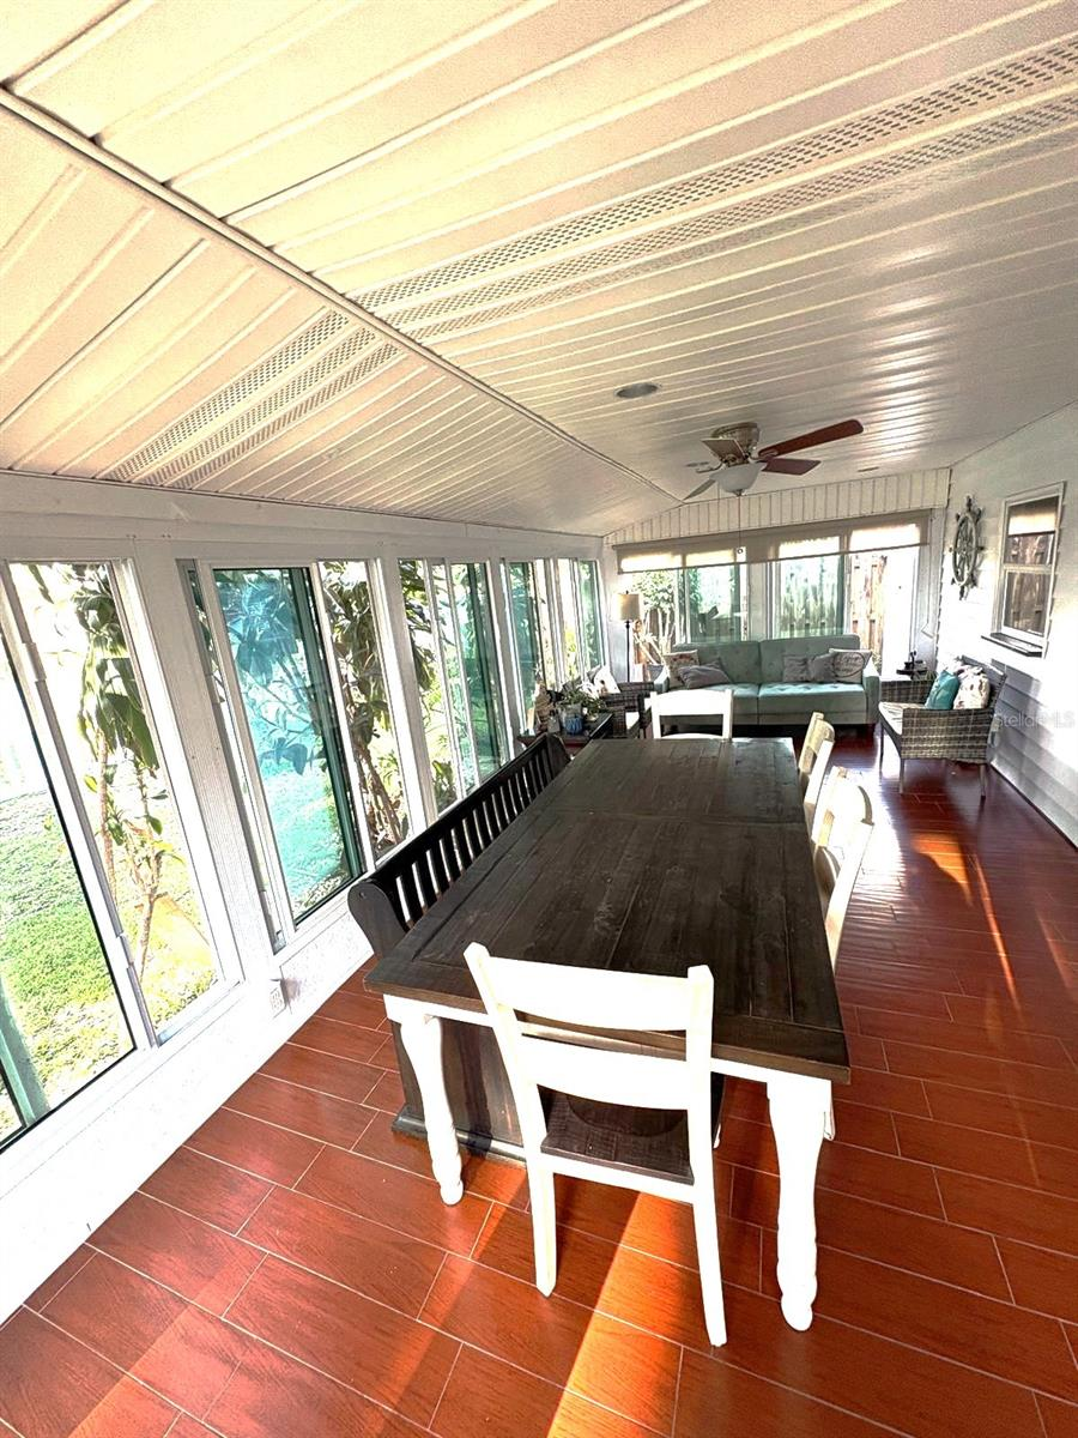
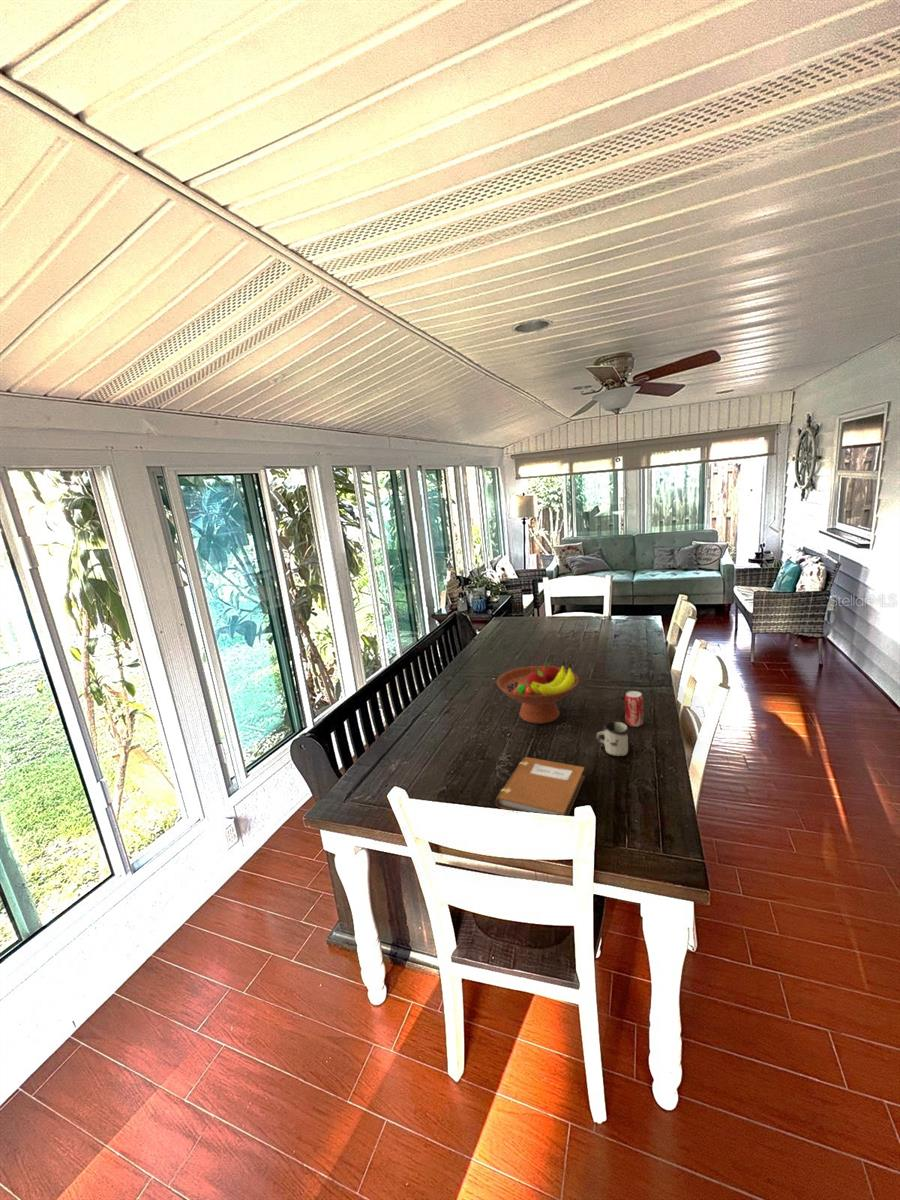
+ fruit bowl [496,660,580,725]
+ notebook [495,756,586,816]
+ beverage can [624,690,644,728]
+ cup [595,721,629,757]
